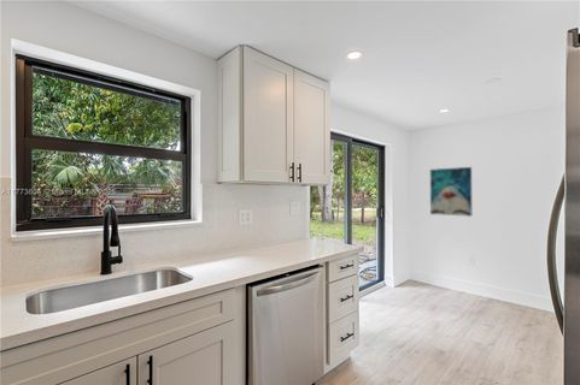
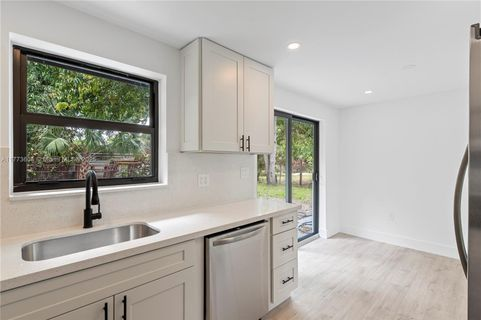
- wall art [429,166,473,218]
